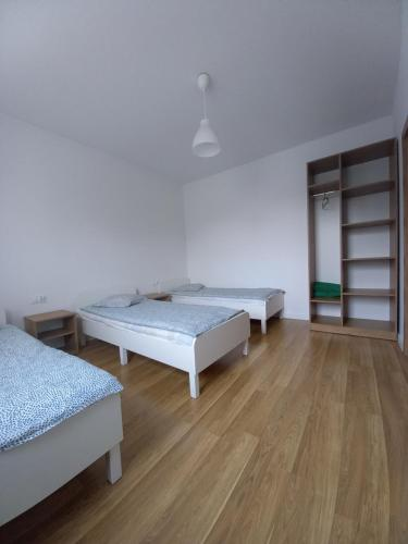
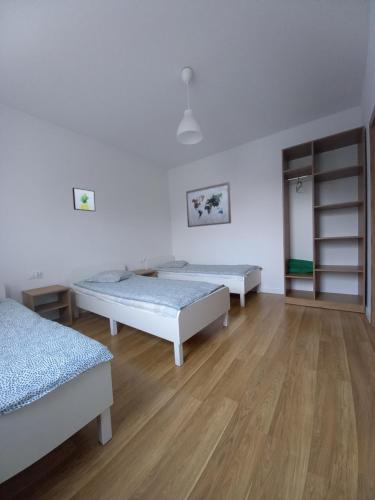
+ wall art [72,187,97,212]
+ wall art [185,181,232,228]
